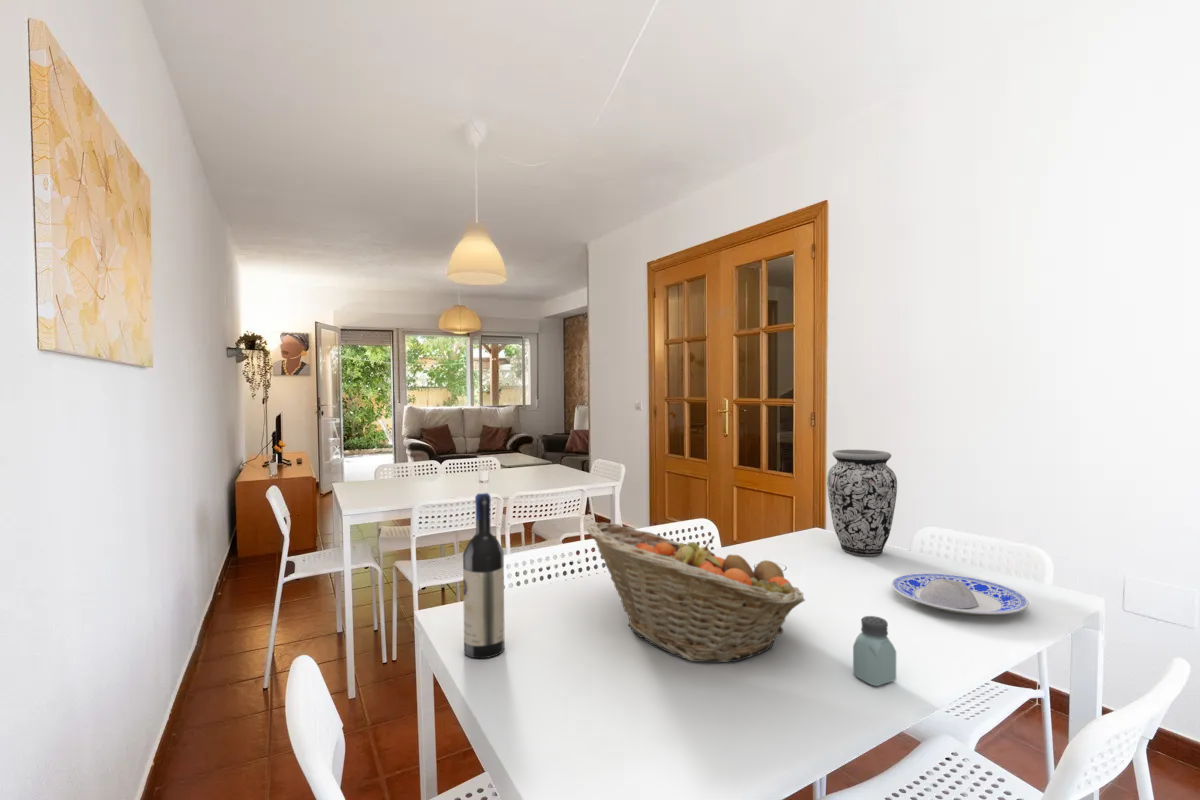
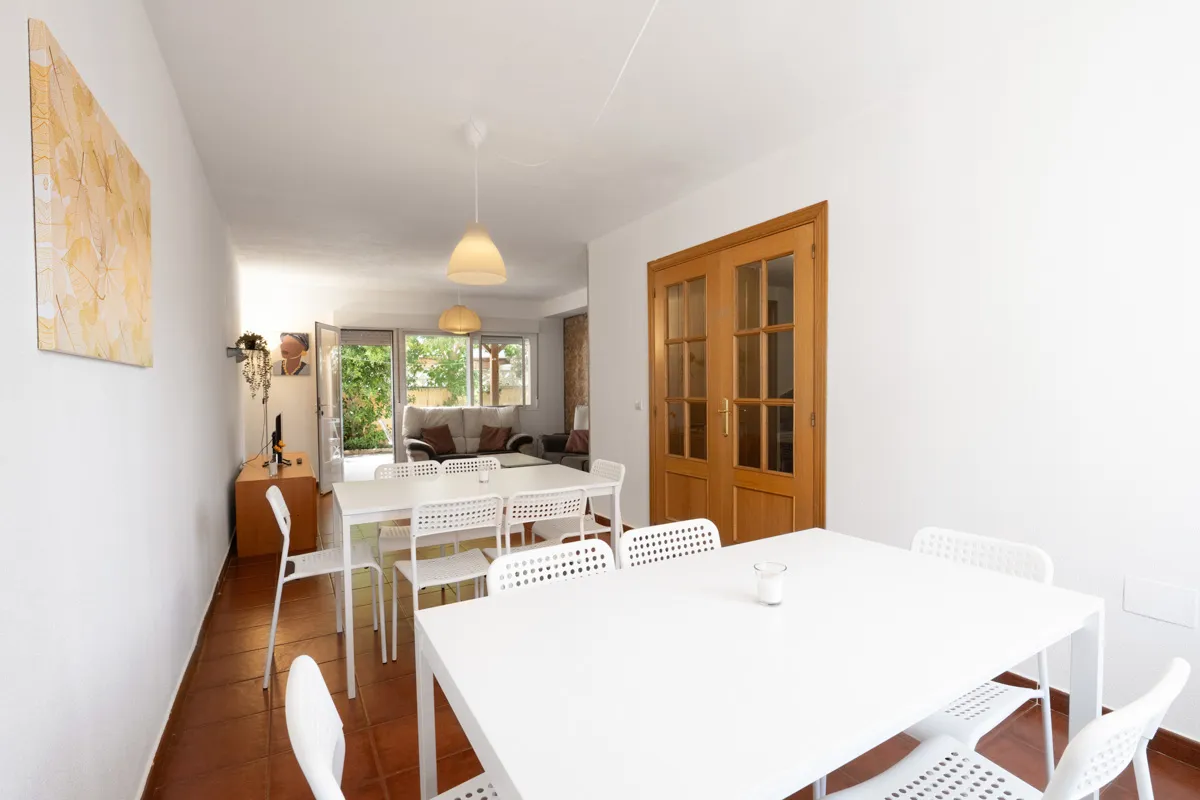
- saltshaker [852,615,897,687]
- plate [890,572,1030,616]
- wine bottle [462,492,506,659]
- vase [826,449,898,557]
- fruit basket [586,521,806,663]
